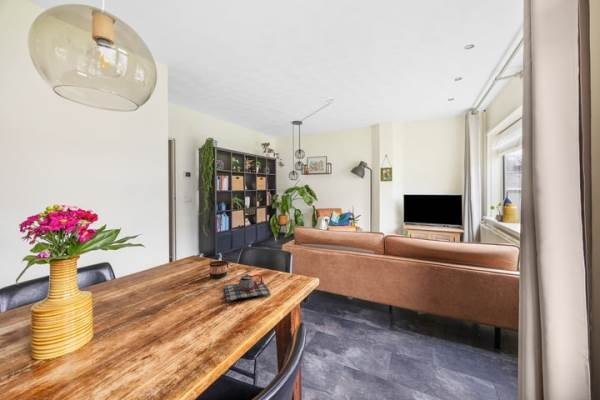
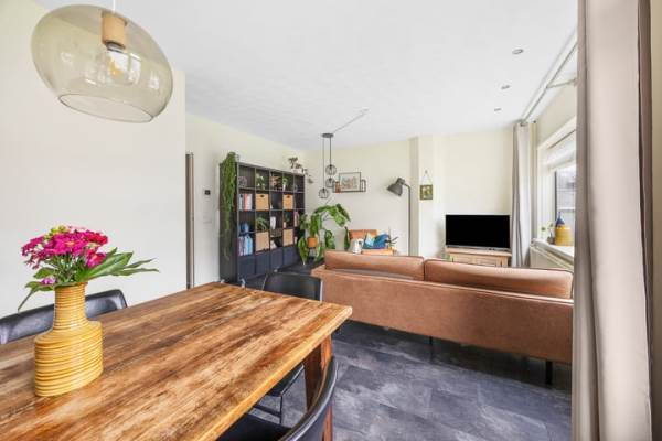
- cup [208,260,229,279]
- teapot [223,273,271,303]
